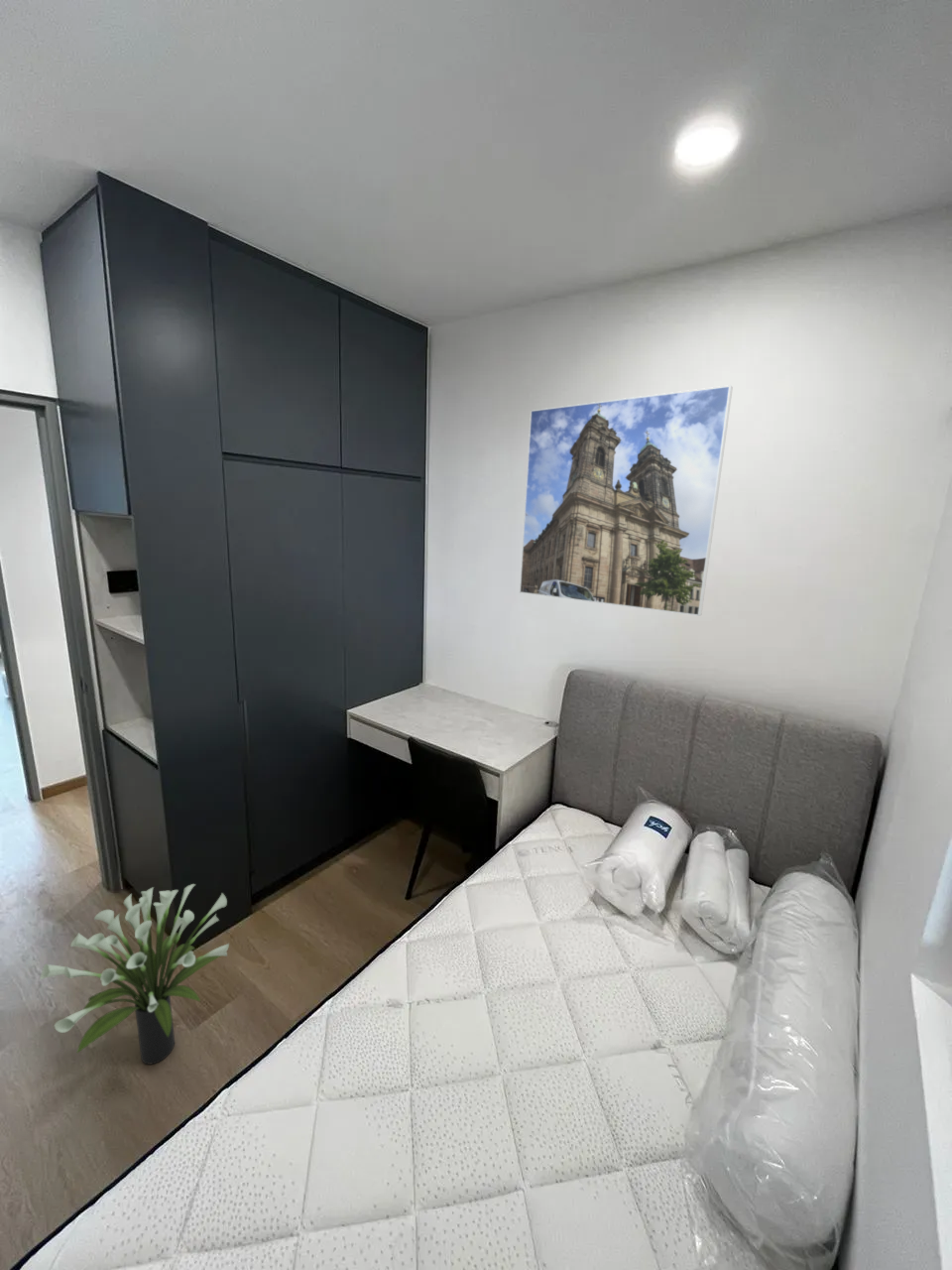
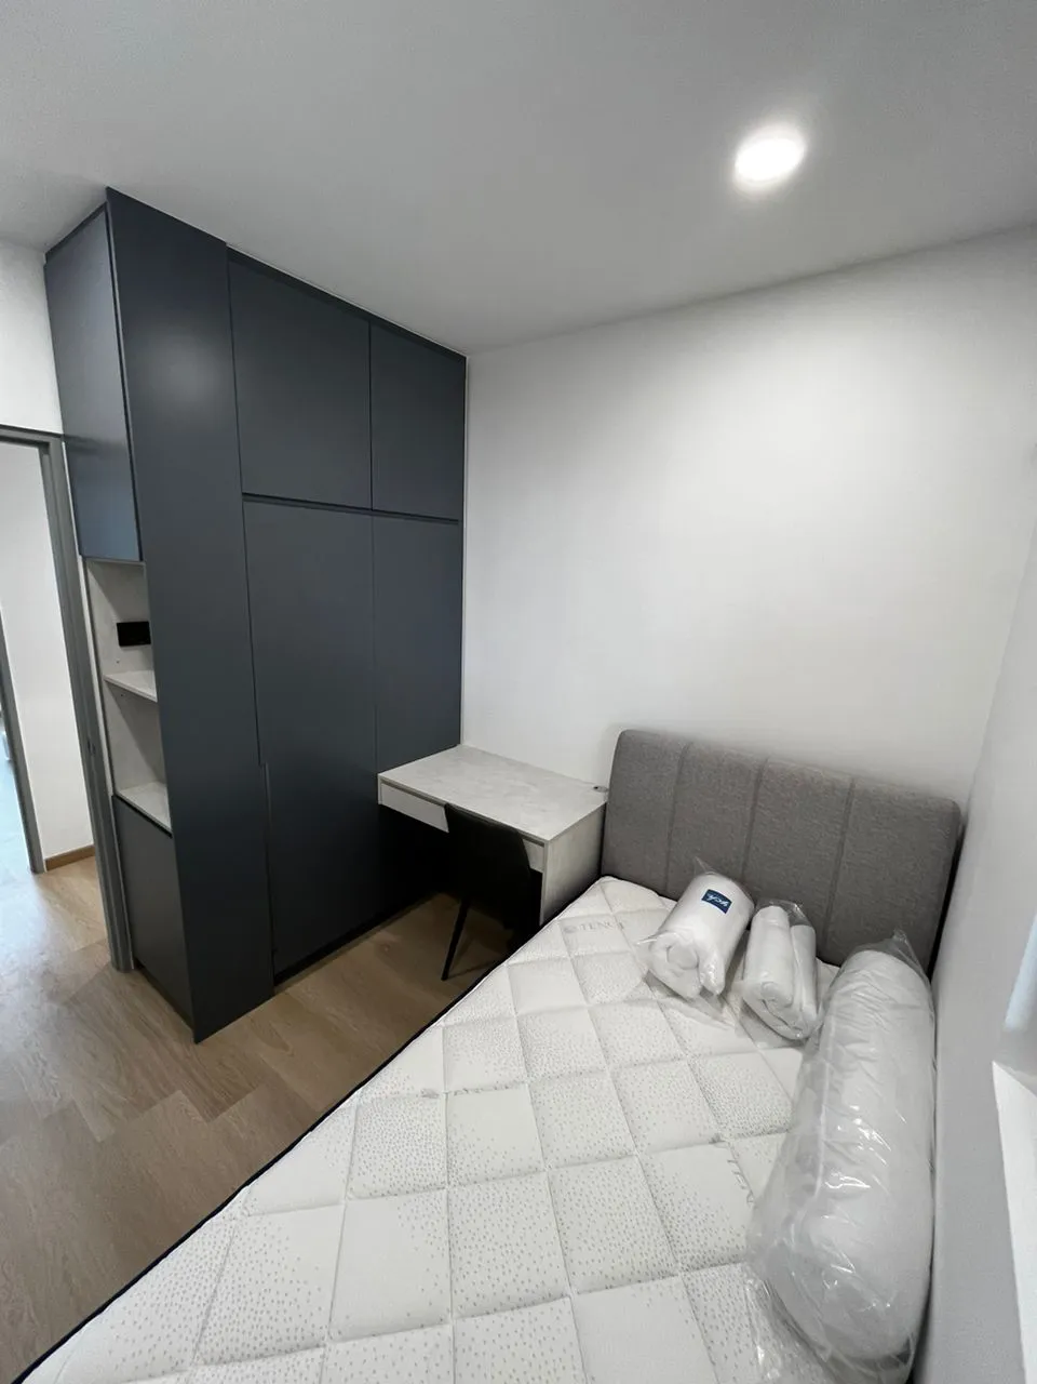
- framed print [519,384,734,617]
- potted plant [40,883,230,1066]
